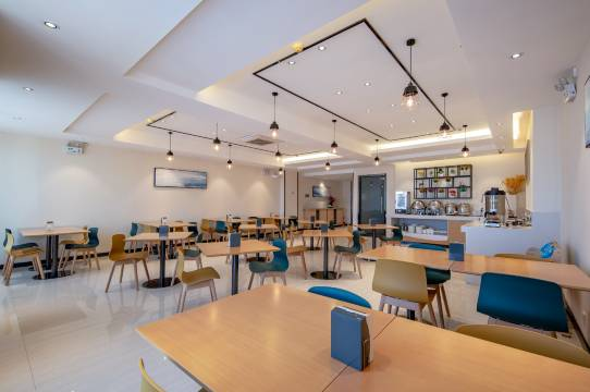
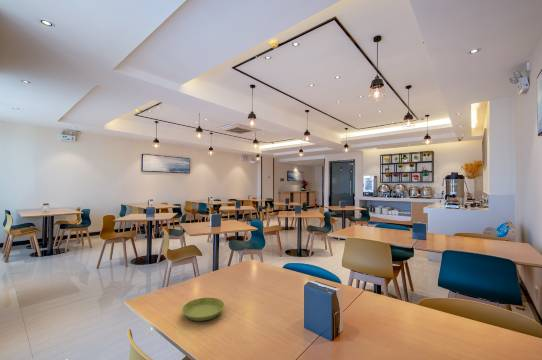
+ saucer [181,297,225,322]
